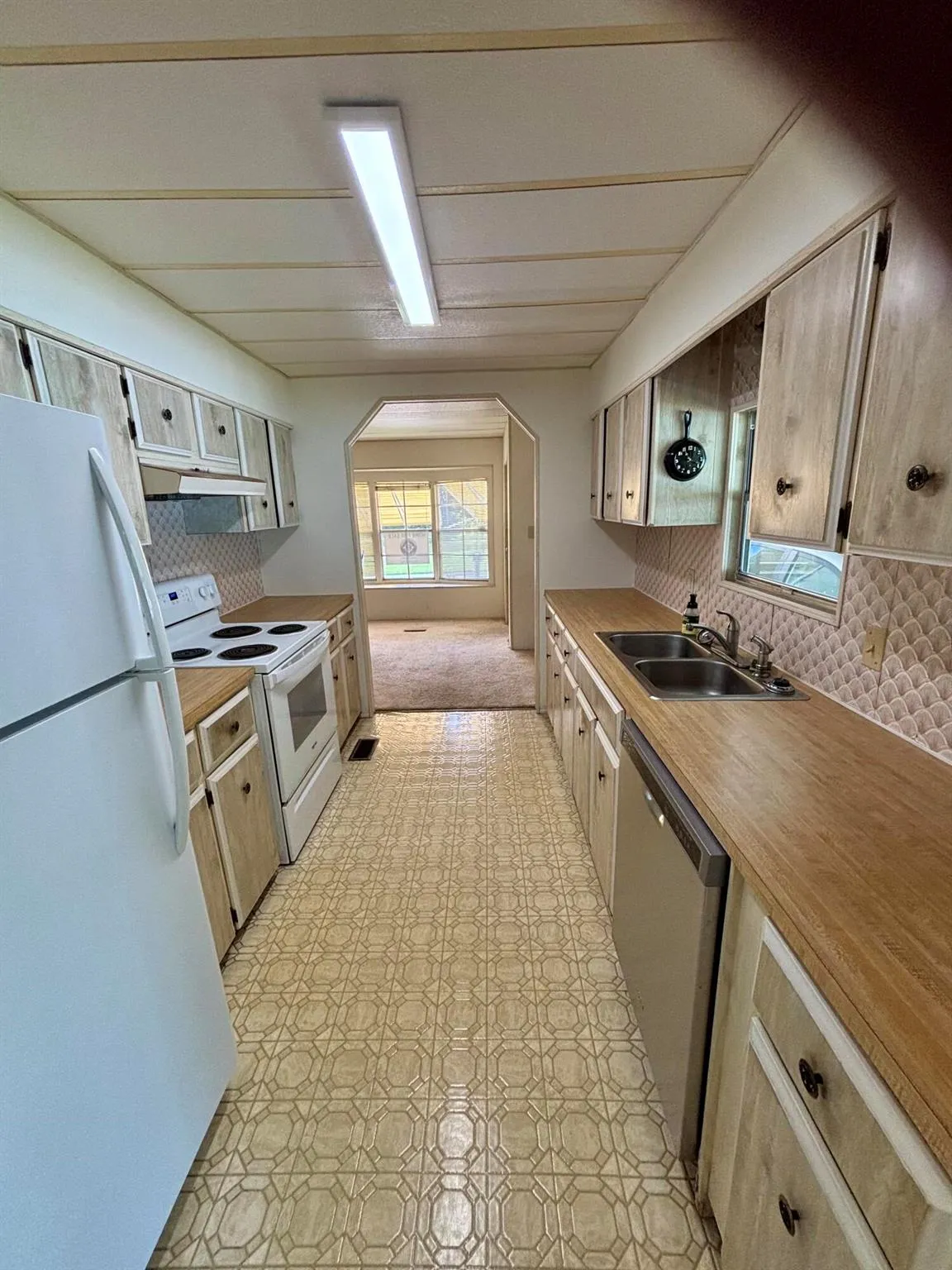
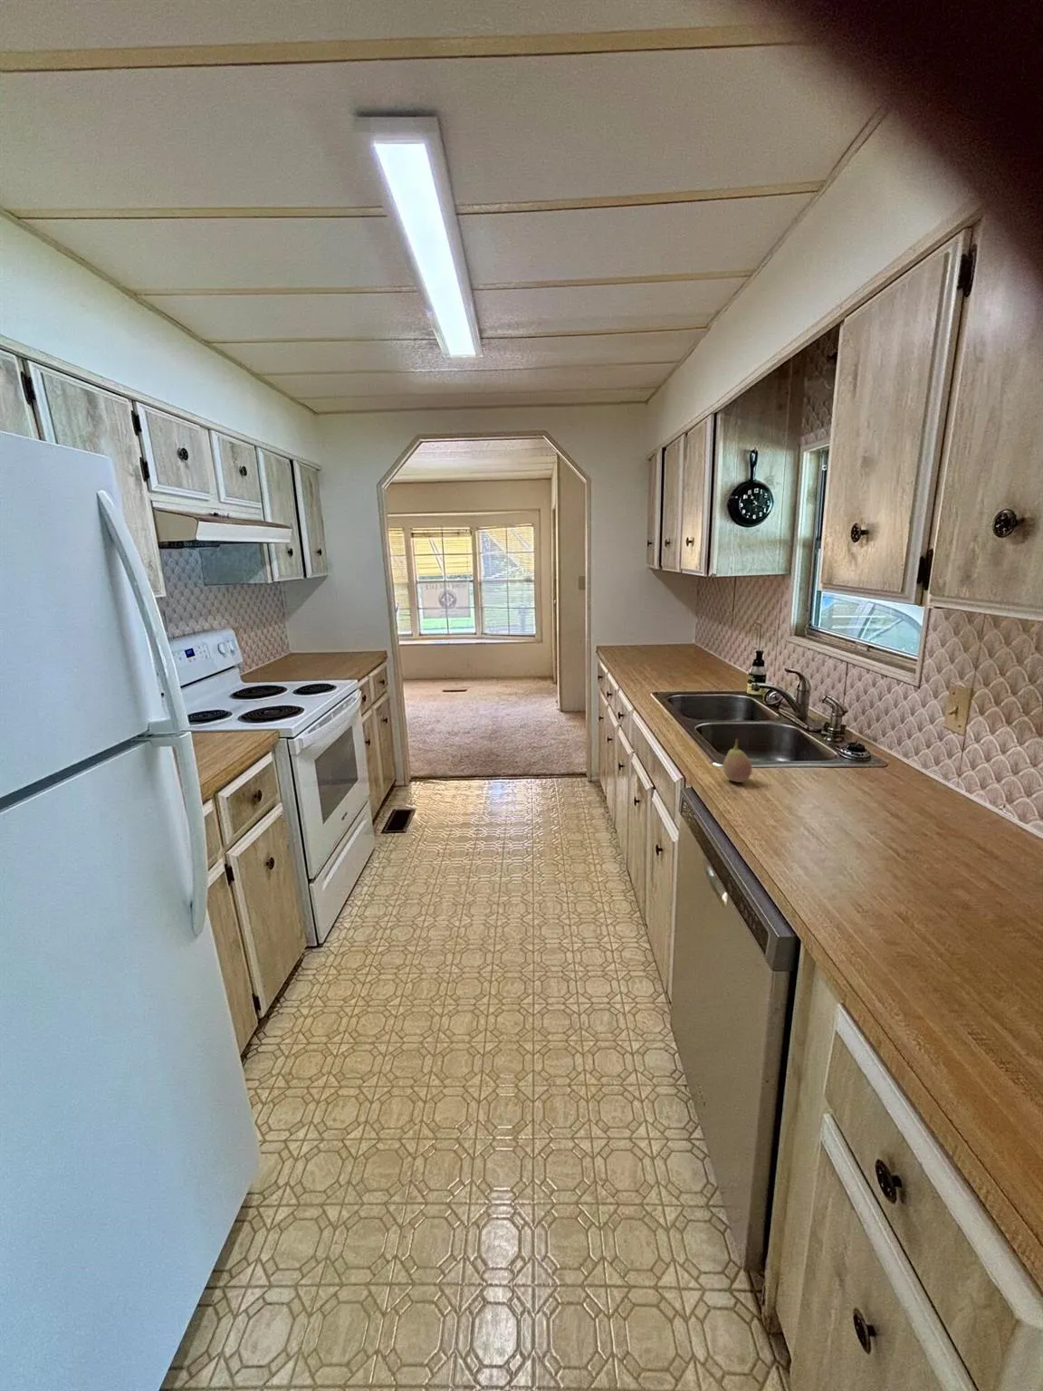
+ fruit [722,738,754,783]
